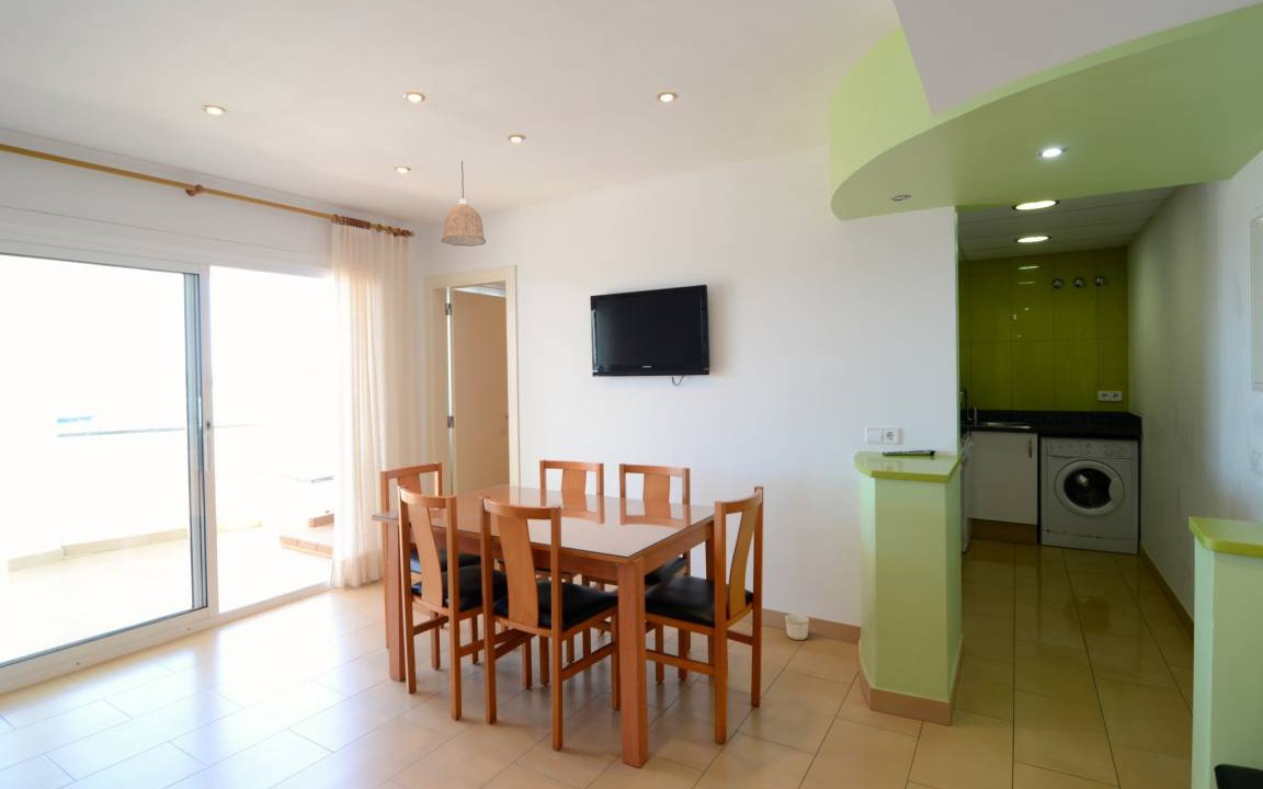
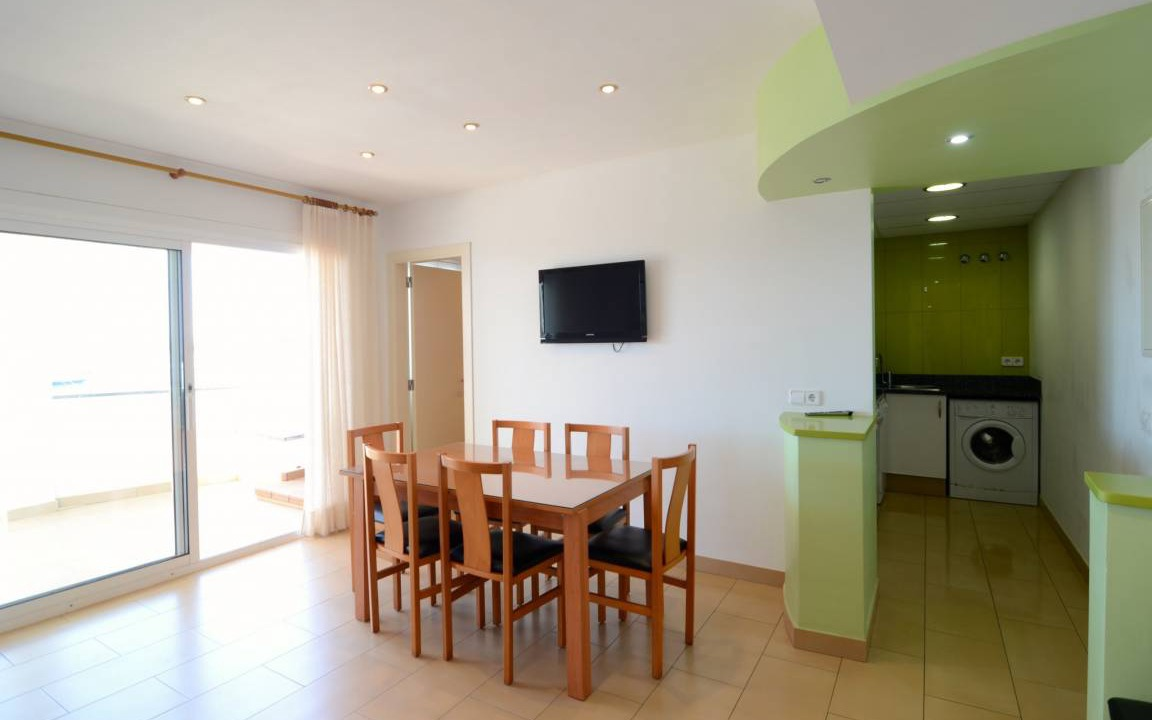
- planter [784,613,810,641]
- pendant lamp [441,160,487,248]
